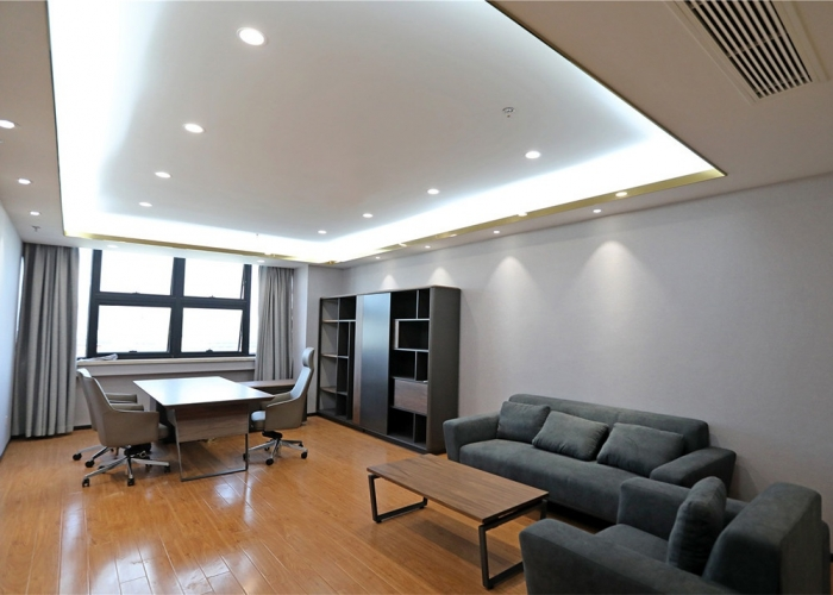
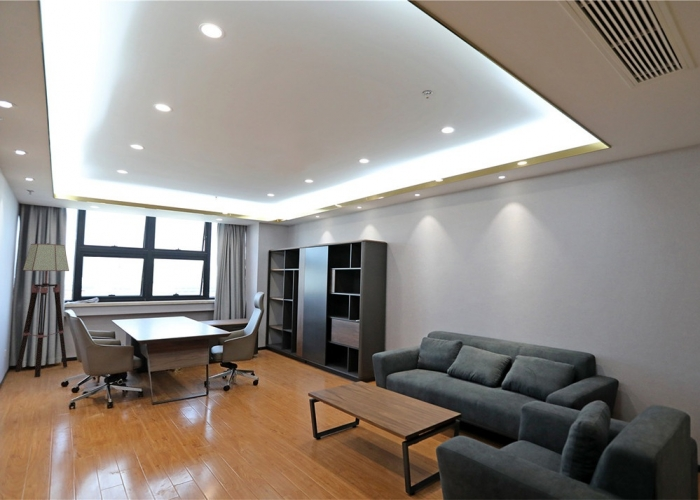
+ floor lamp [14,242,70,378]
